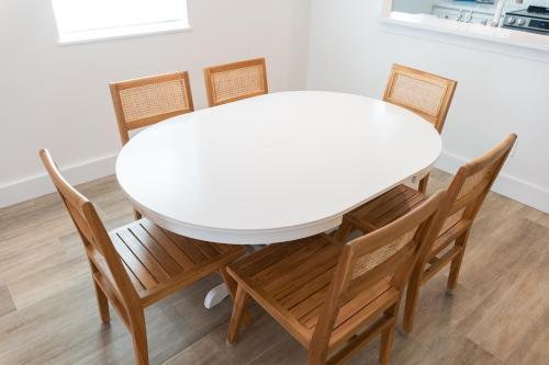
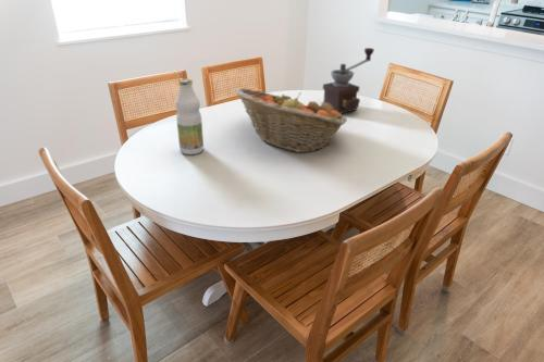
+ coffee grinder [321,47,375,114]
+ bottle [174,78,205,155]
+ fruit basket [234,87,348,153]
